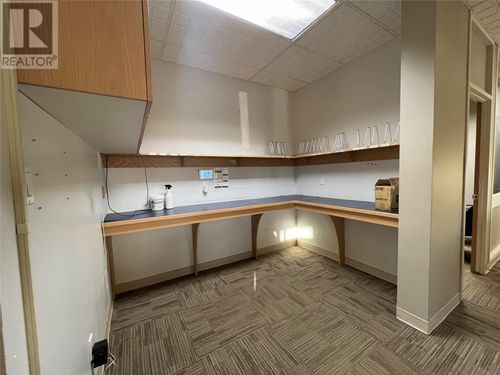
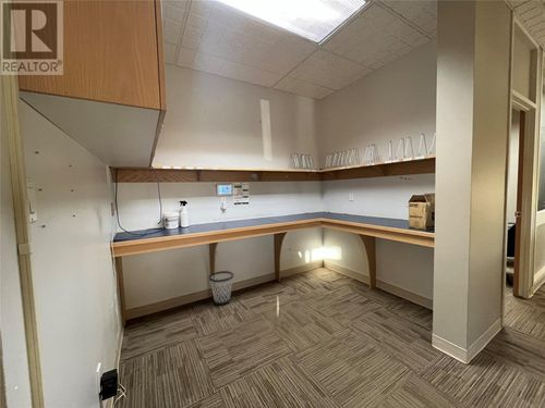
+ wastebasket [208,270,234,306]
